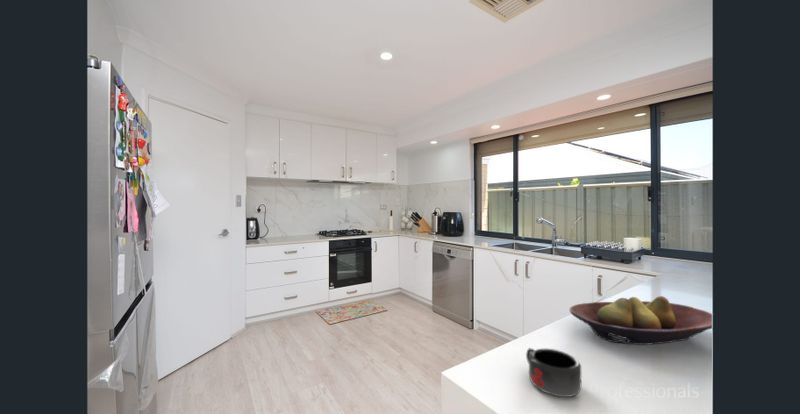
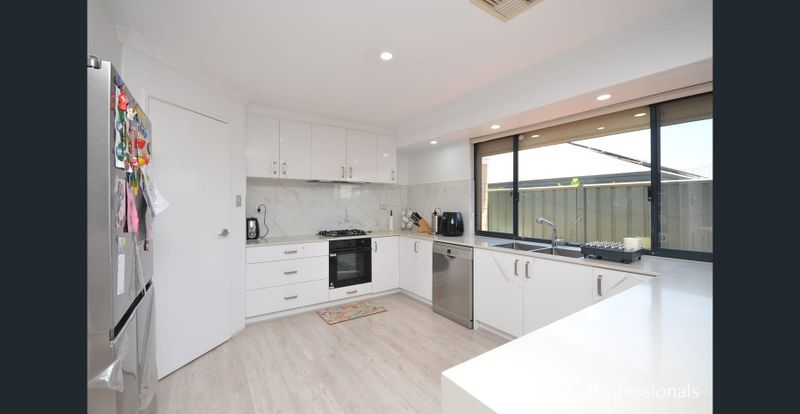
- mug [525,347,582,398]
- fruit bowl [569,295,713,346]
